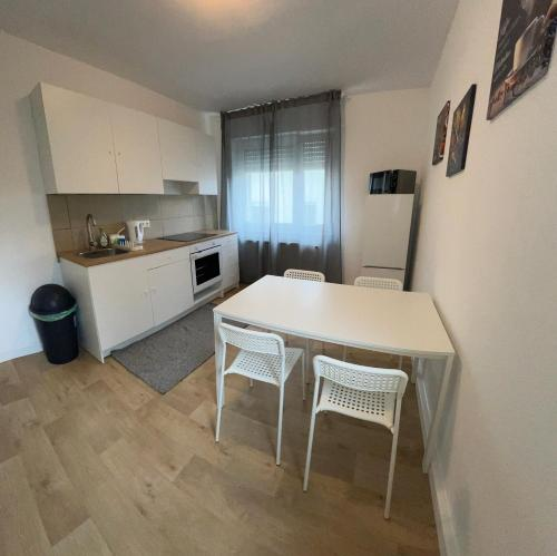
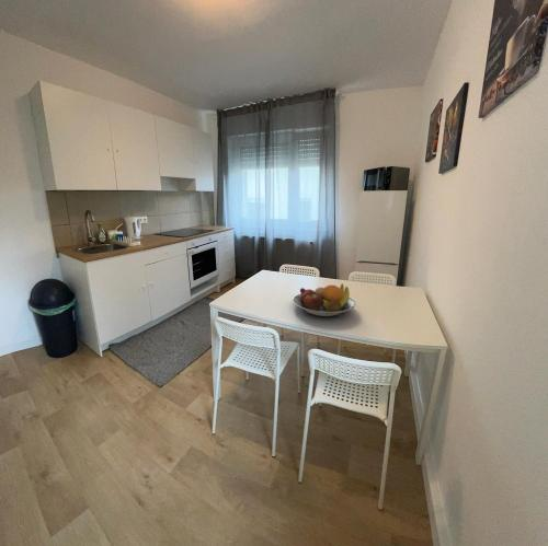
+ fruit bowl [292,282,356,317]
